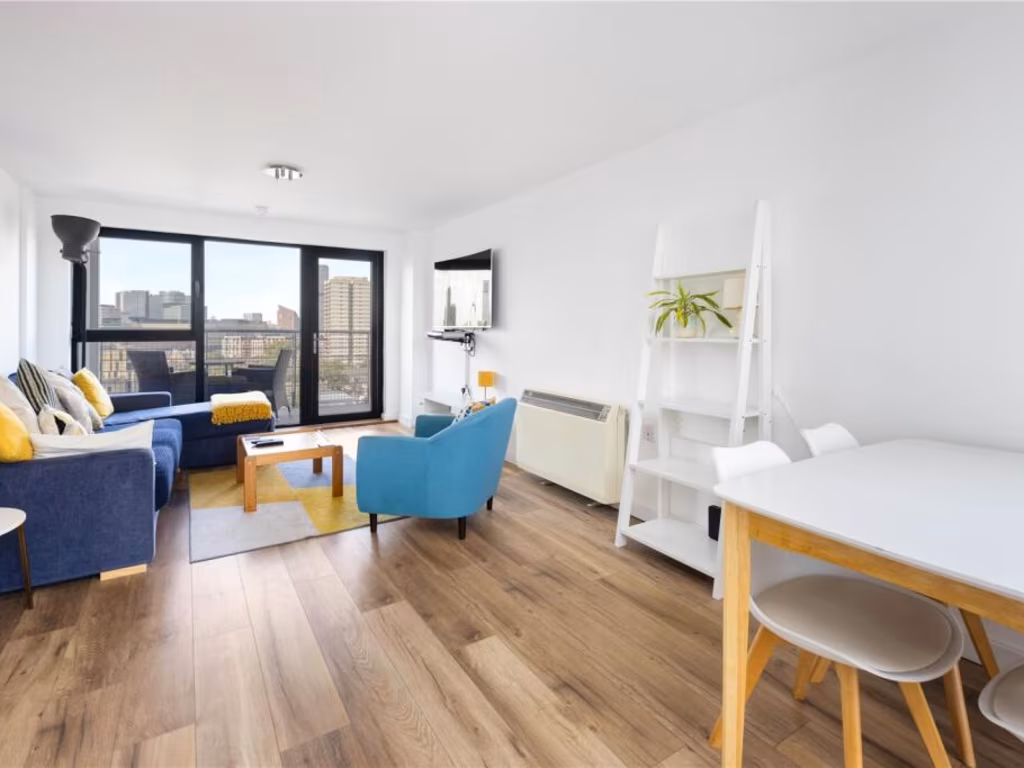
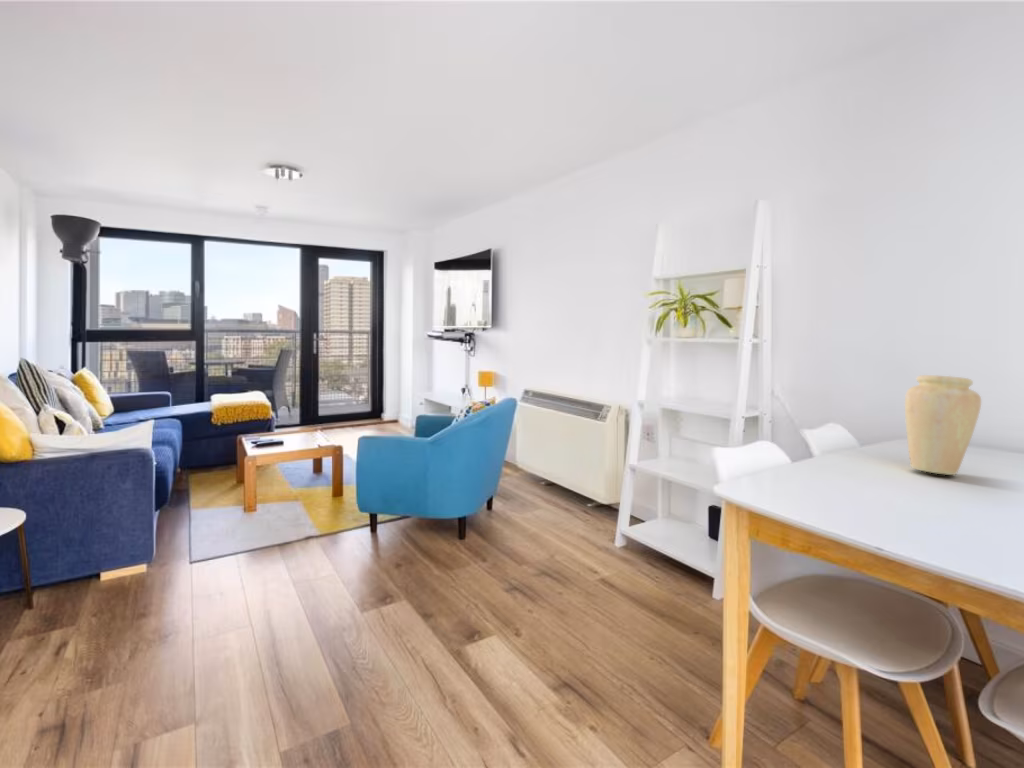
+ vase [904,374,982,476]
